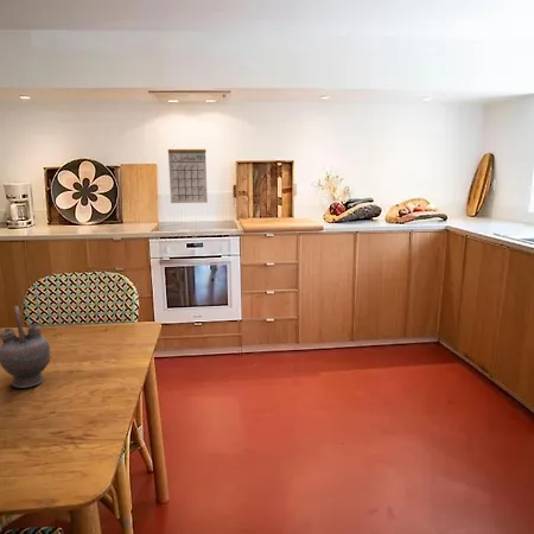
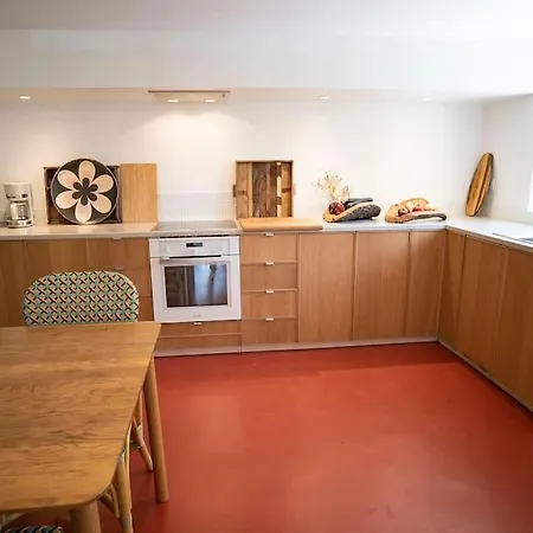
- calendar [167,145,209,204]
- teapot [0,305,52,389]
